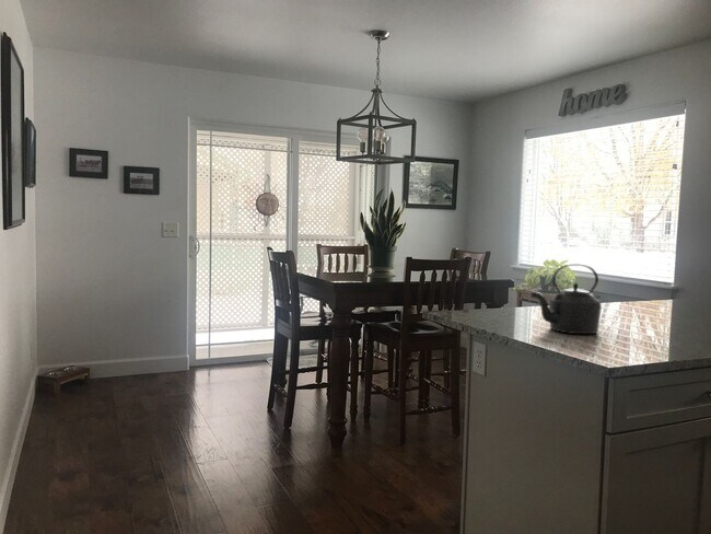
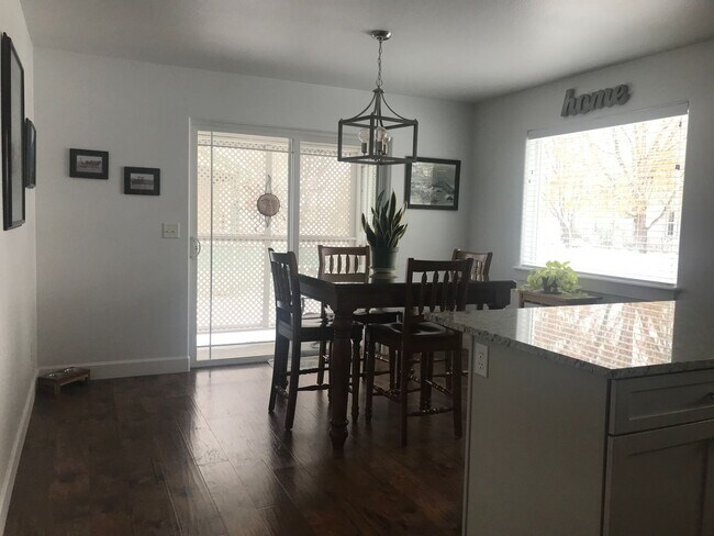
- kettle [529,263,603,335]
